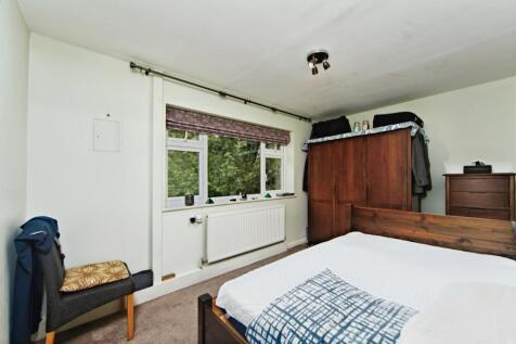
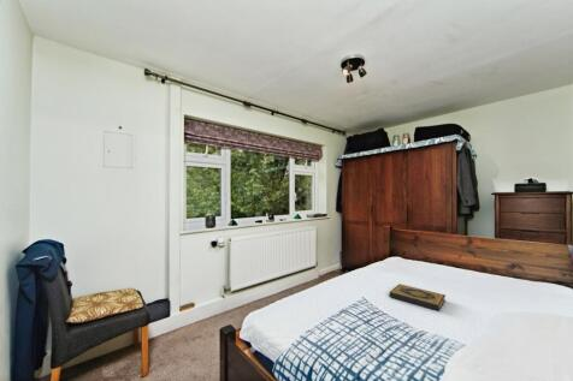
+ hardback book [389,282,447,312]
